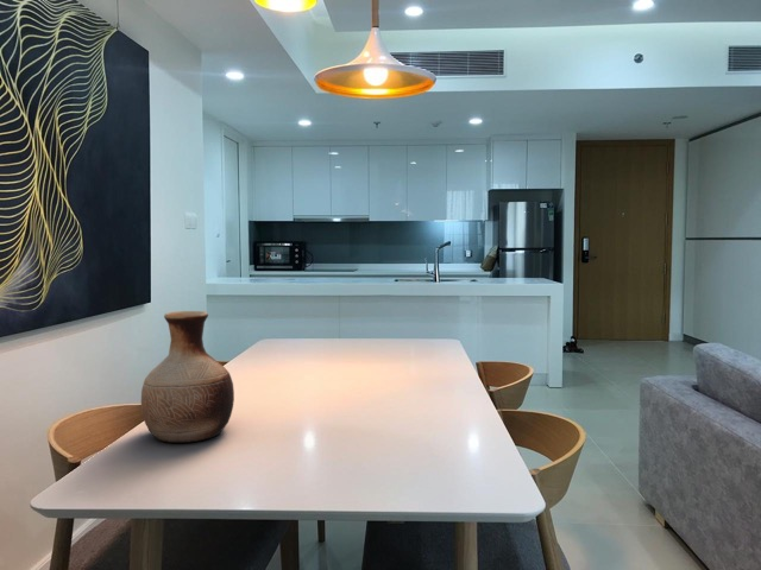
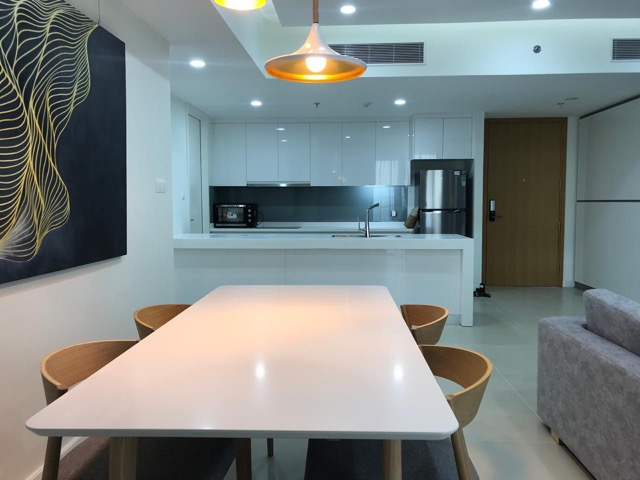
- vase [140,310,235,444]
